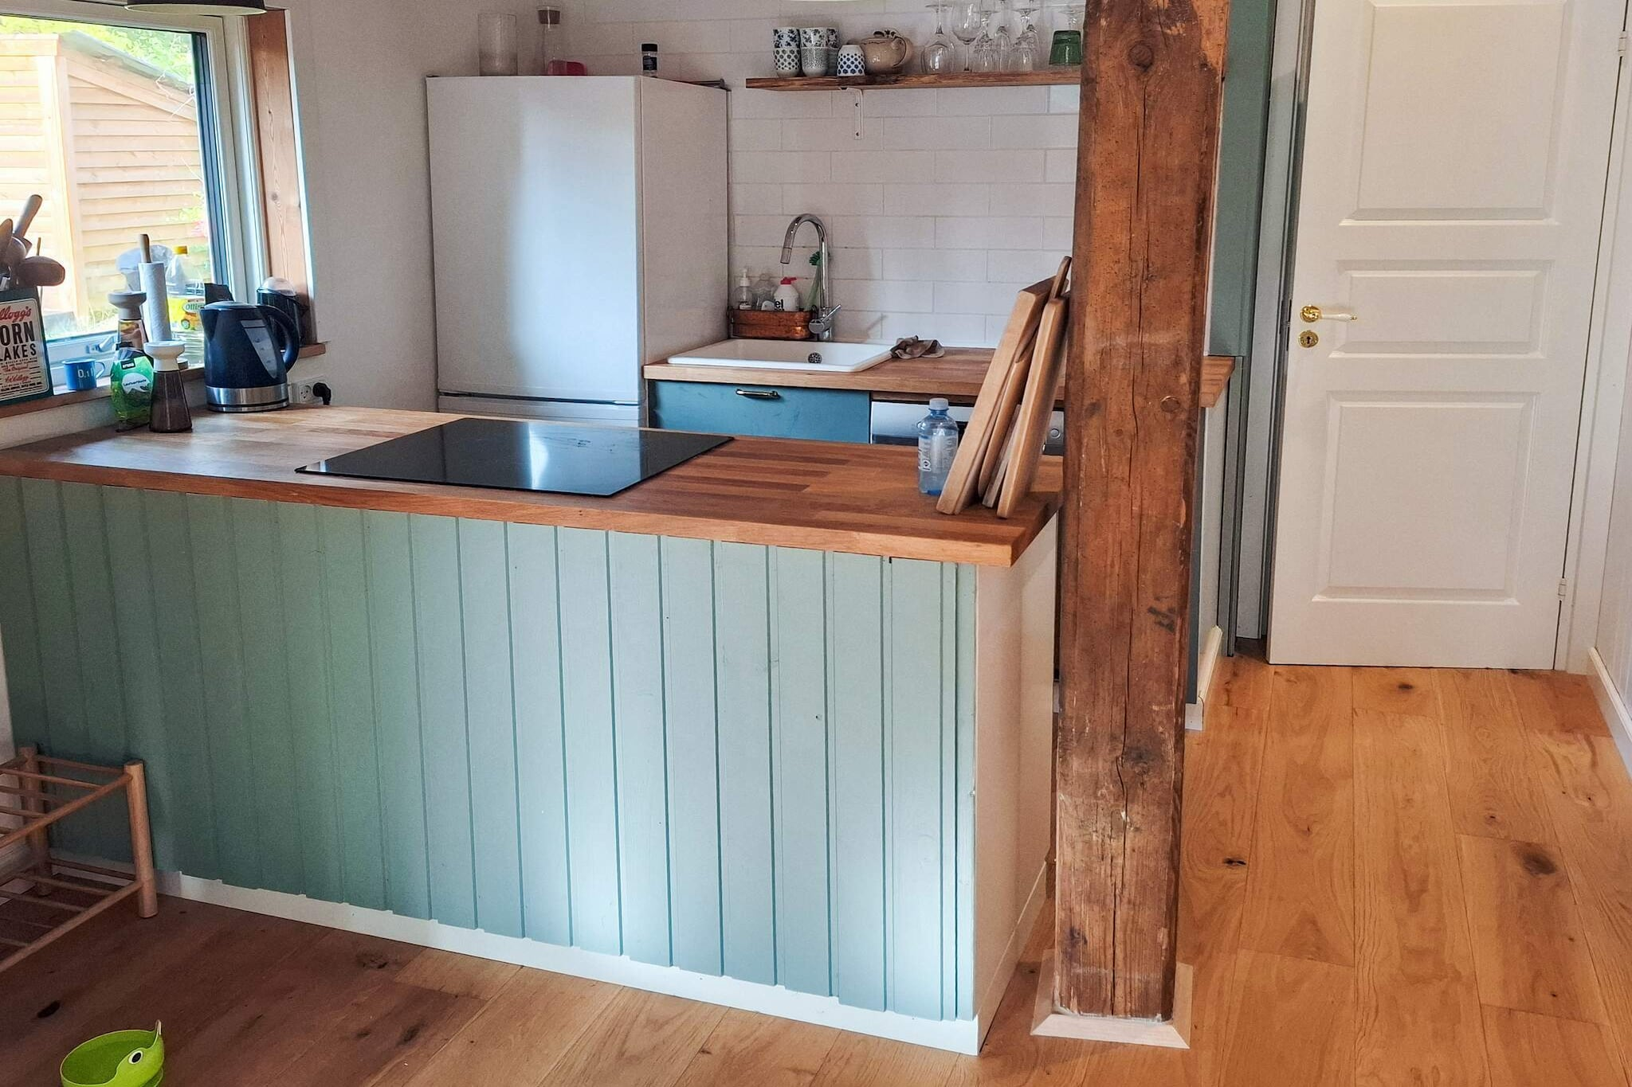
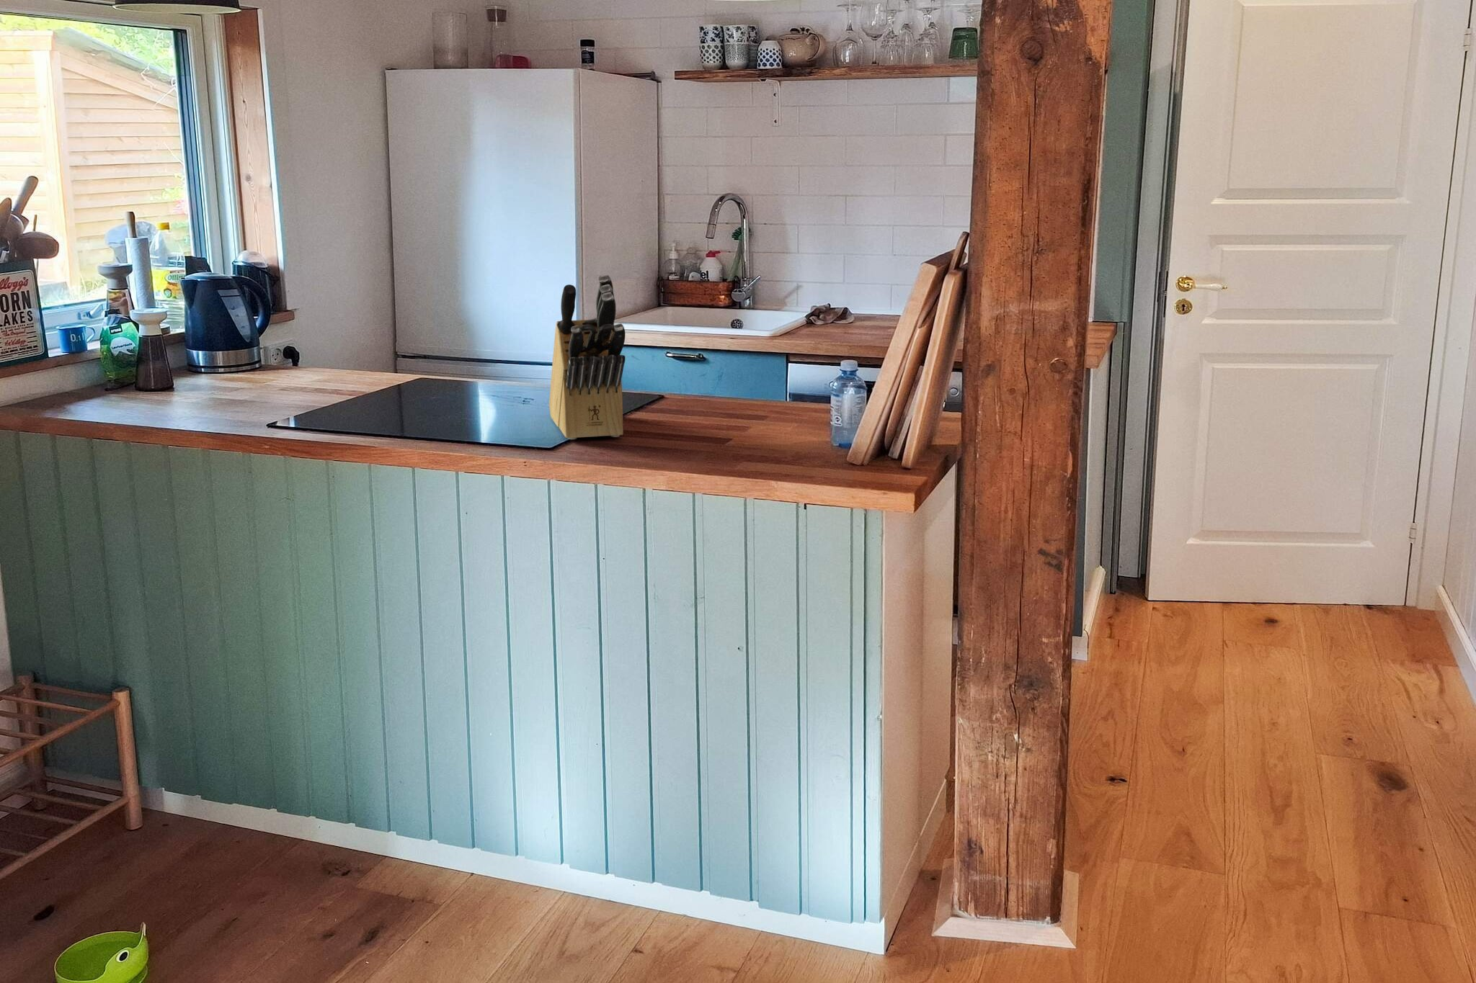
+ knife block [549,273,627,440]
